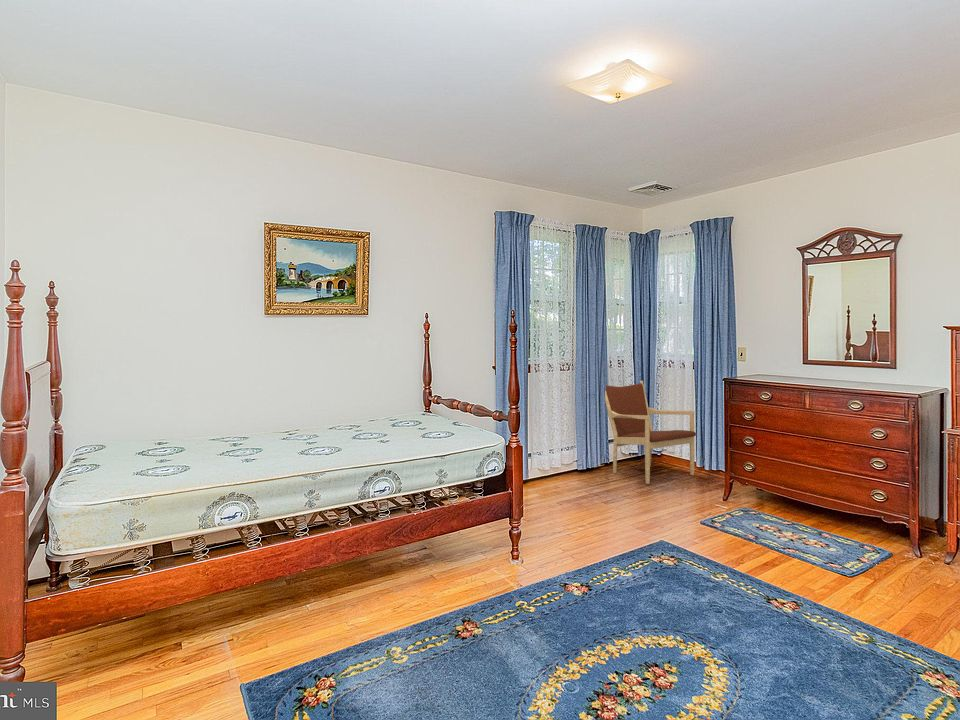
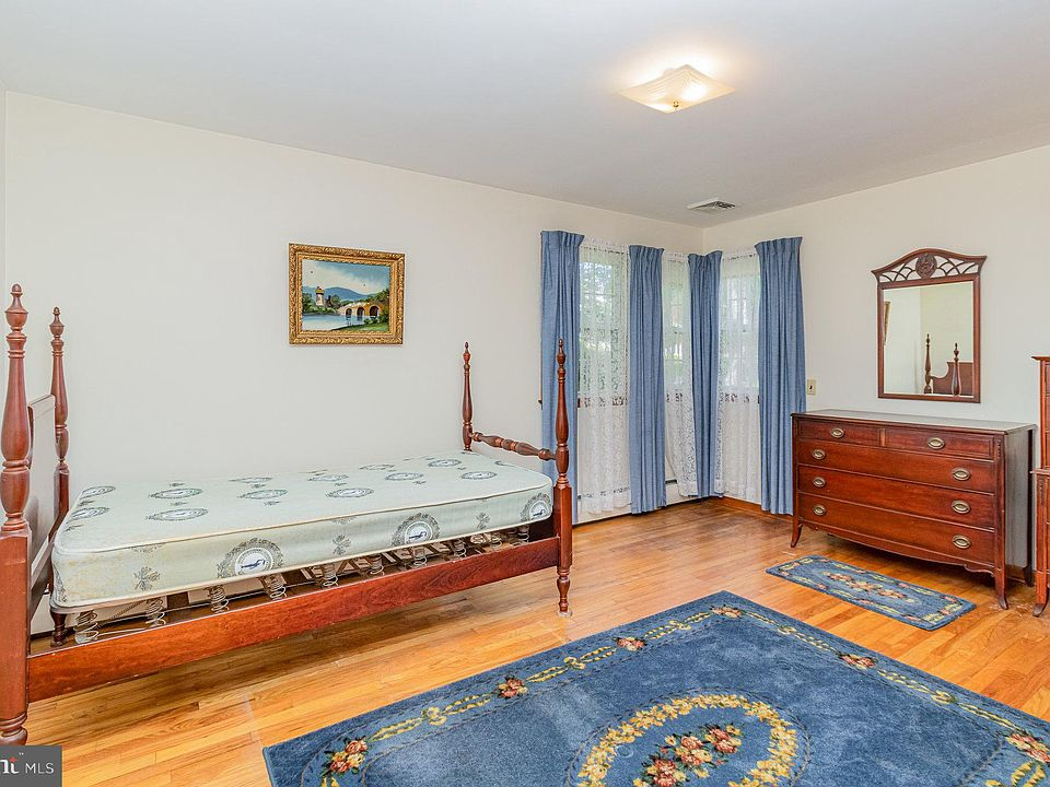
- armchair [604,380,697,485]
